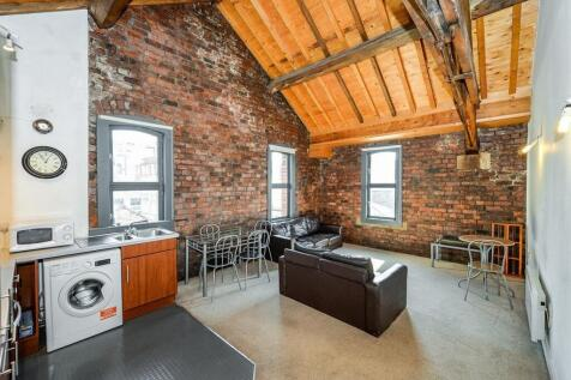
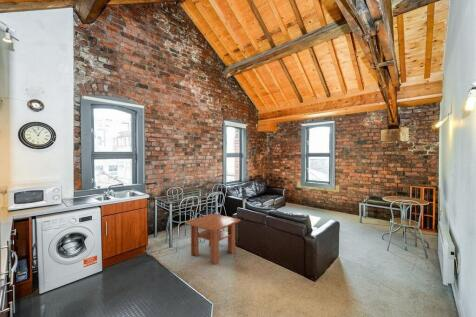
+ coffee table [184,212,241,265]
